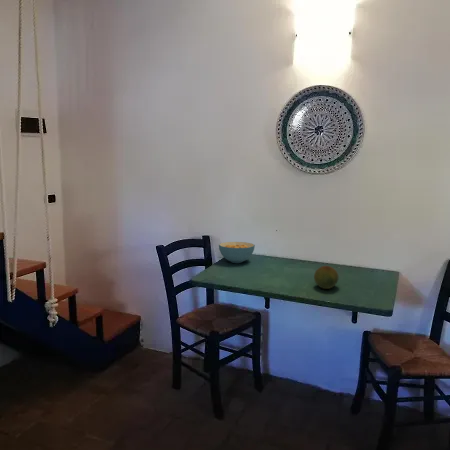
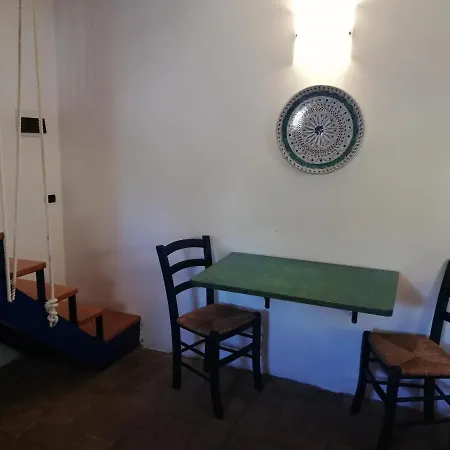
- cereal bowl [218,241,256,264]
- fruit [313,265,339,290]
